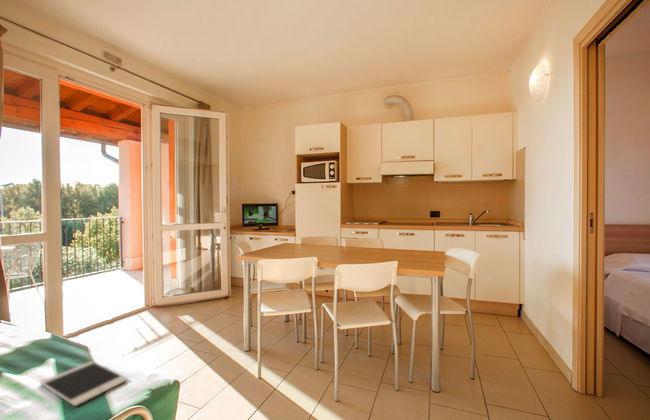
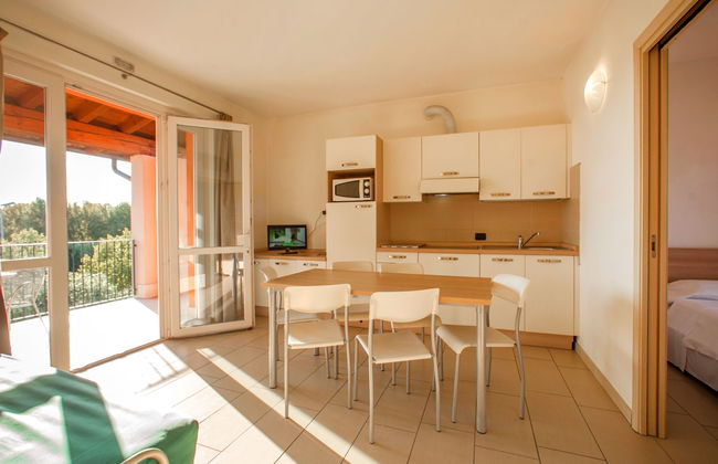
- tablet [39,360,129,407]
